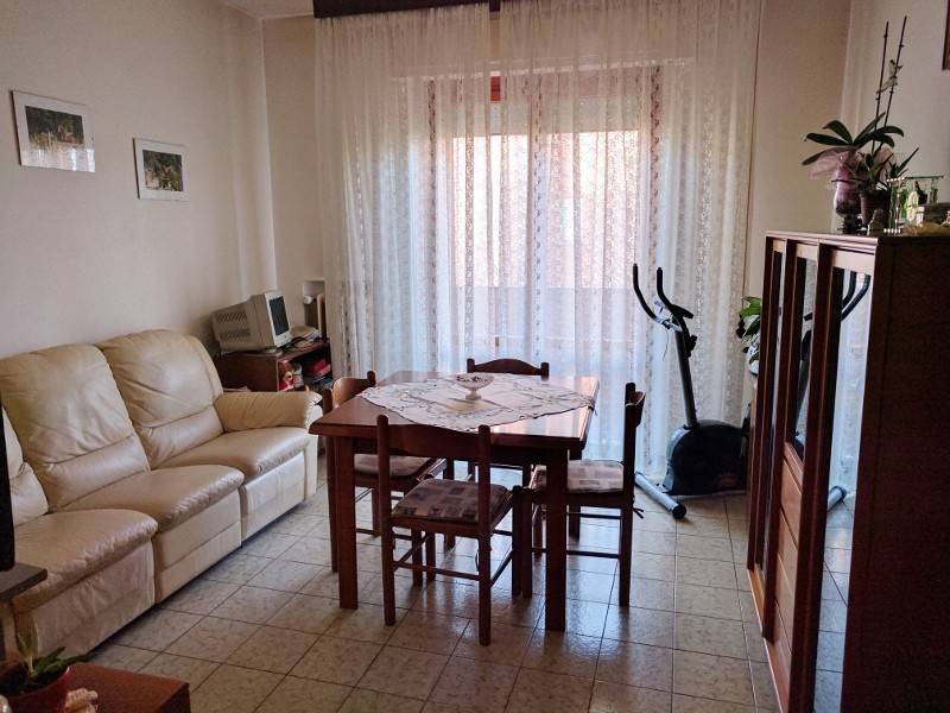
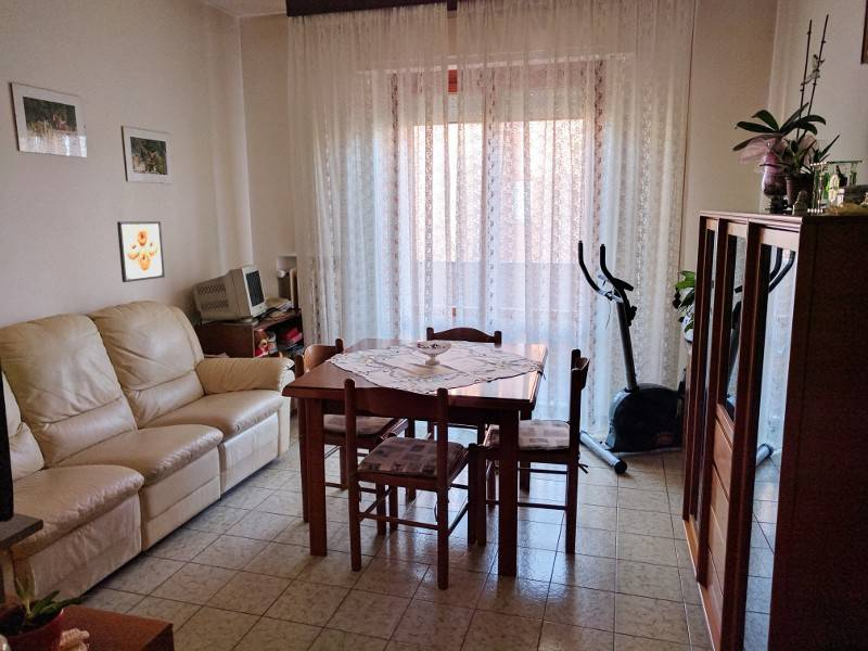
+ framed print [116,220,166,283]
